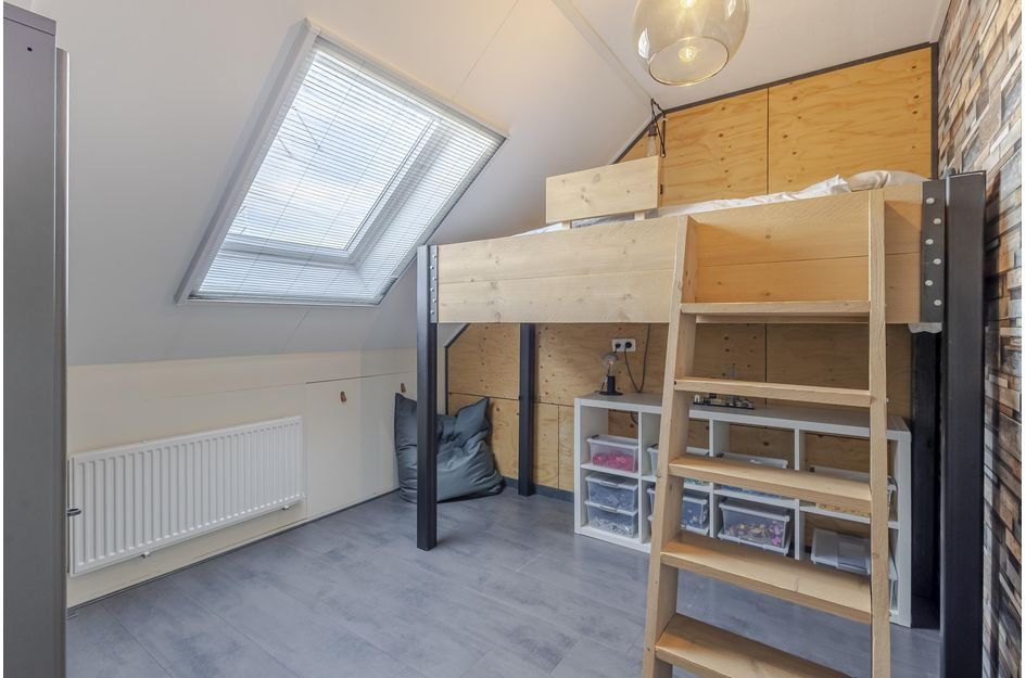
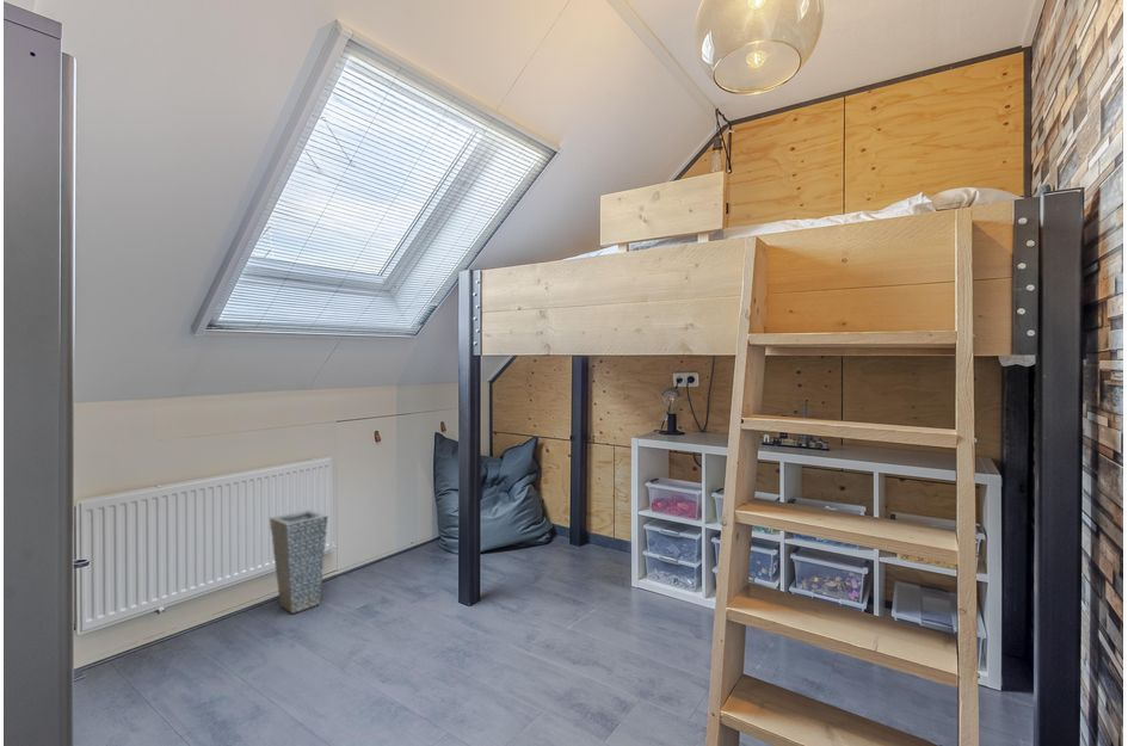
+ vase [269,508,329,615]
